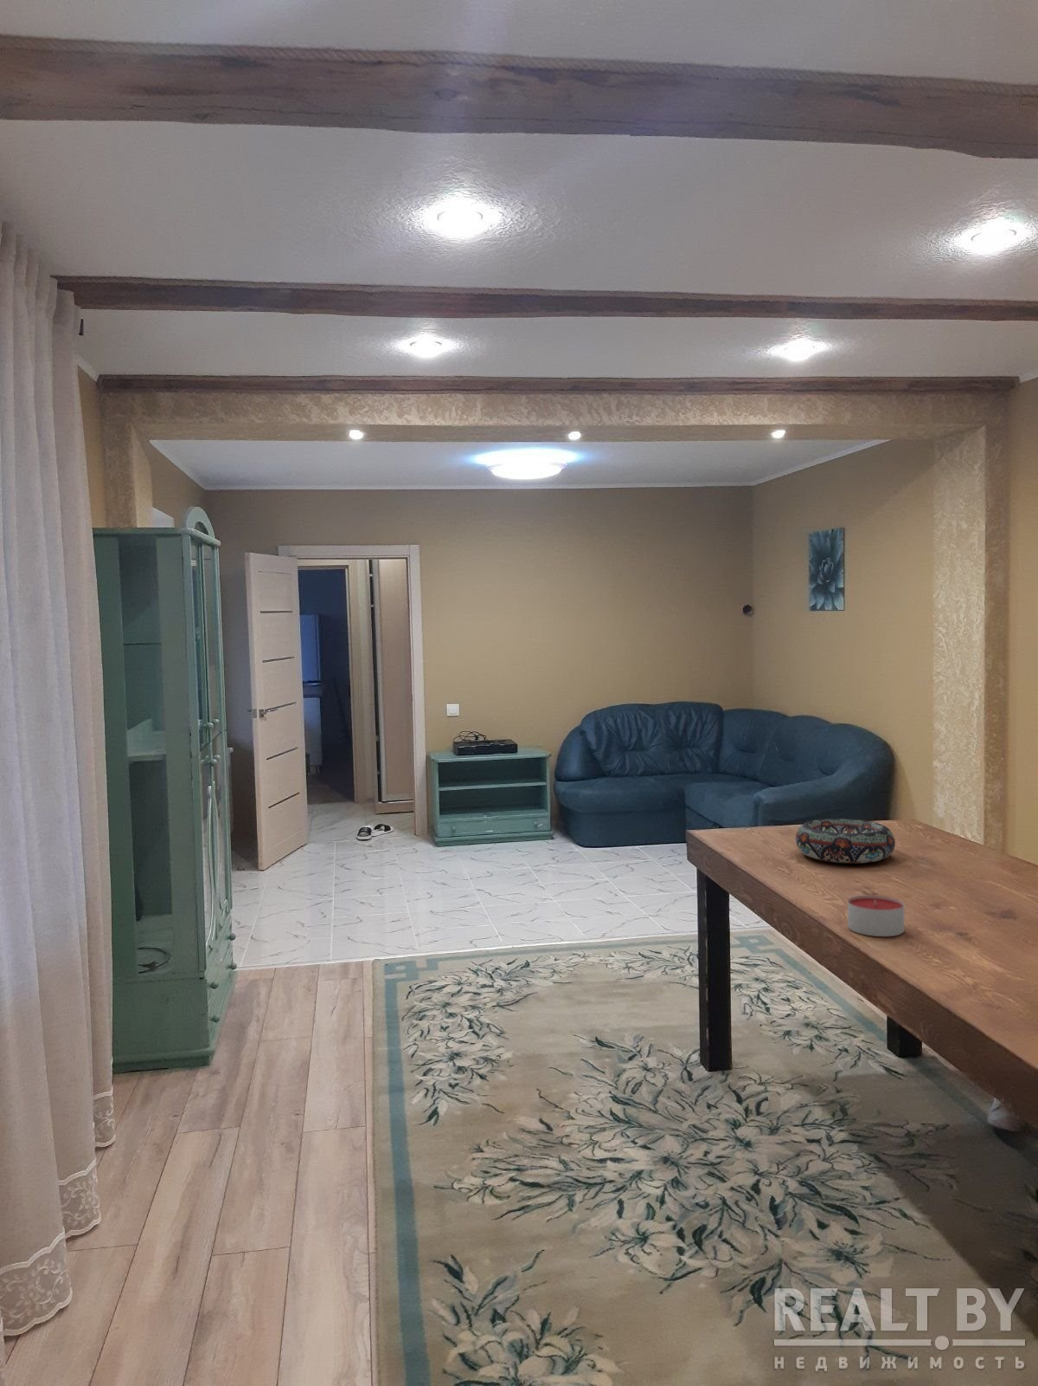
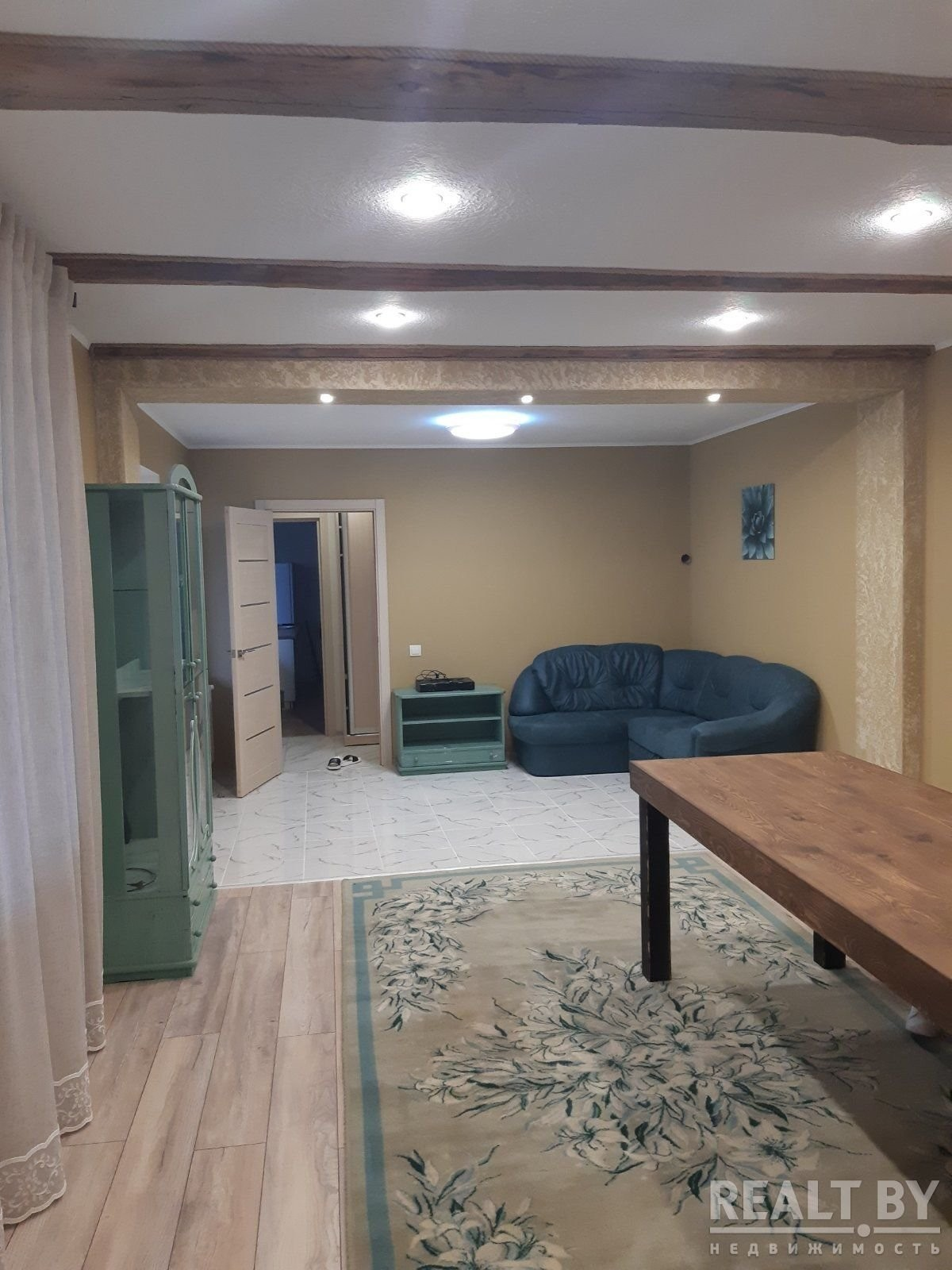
- decorative bowl [795,817,896,864]
- candle [847,894,905,937]
